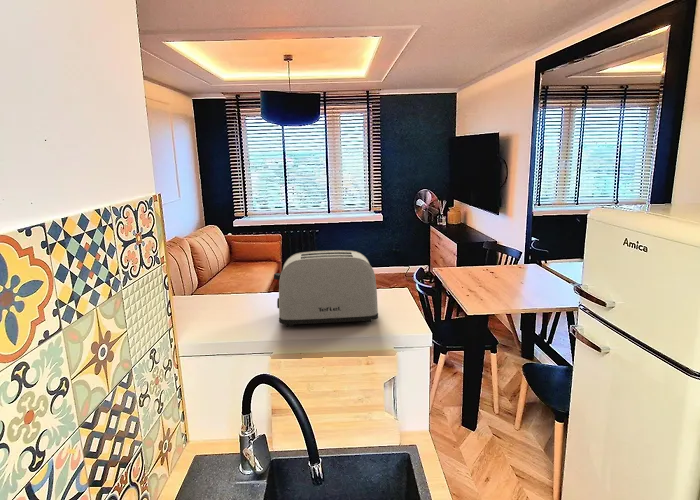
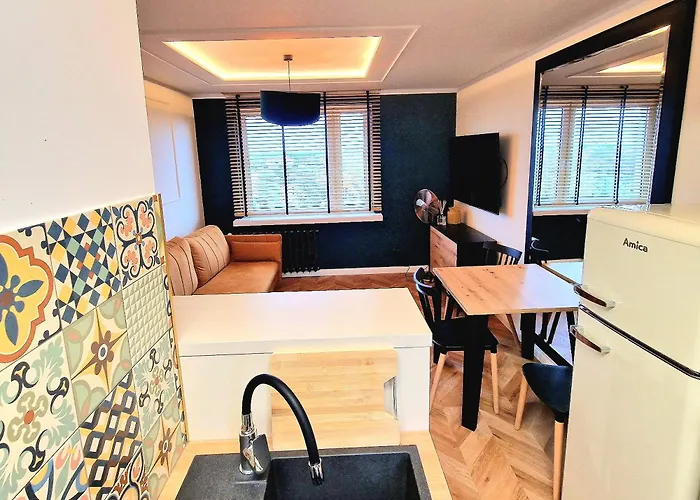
- toaster [273,249,379,327]
